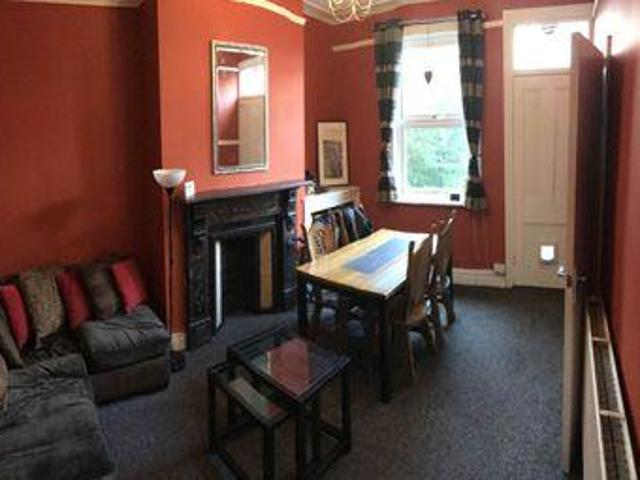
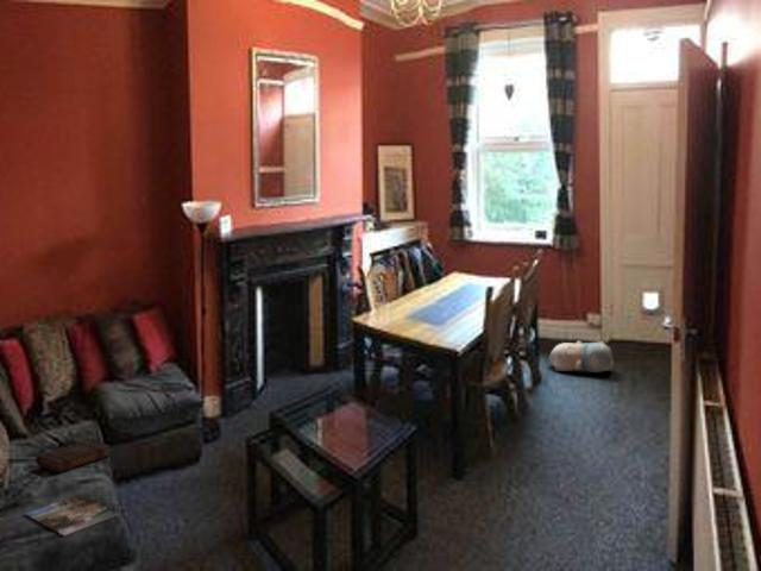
+ book [34,439,112,475]
+ plush toy [548,340,615,374]
+ magazine [24,494,120,537]
